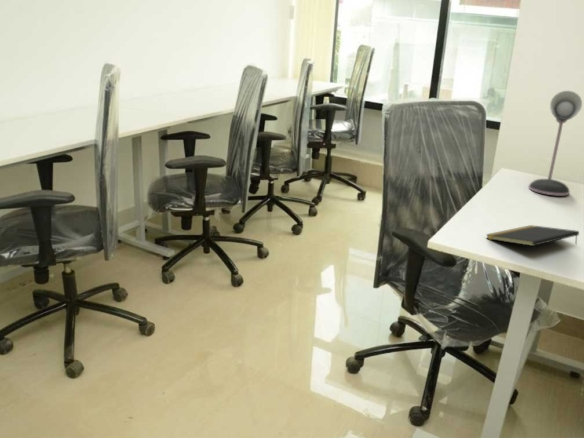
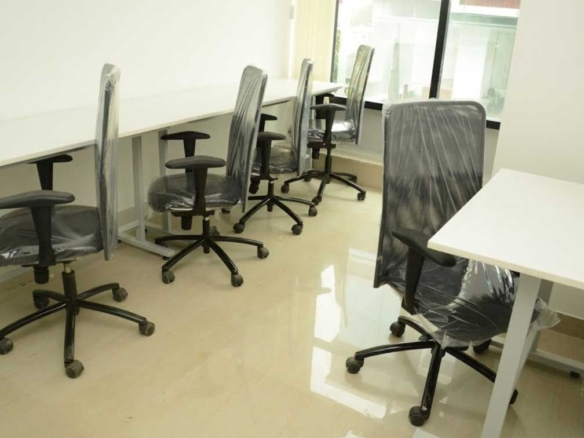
- notepad [485,224,580,247]
- desk lamp [527,90,583,197]
